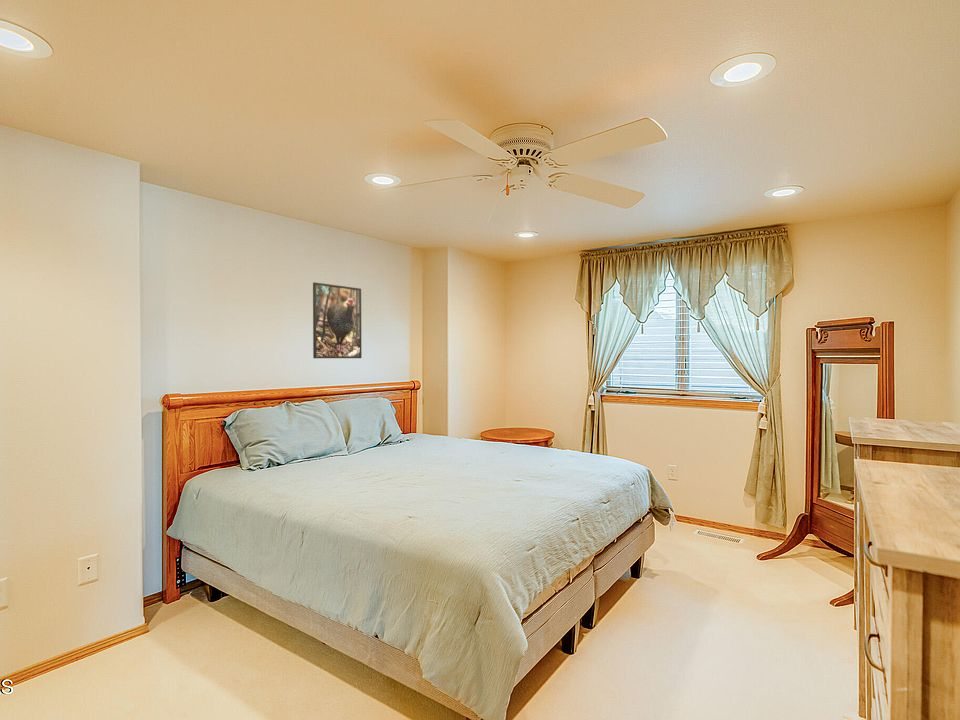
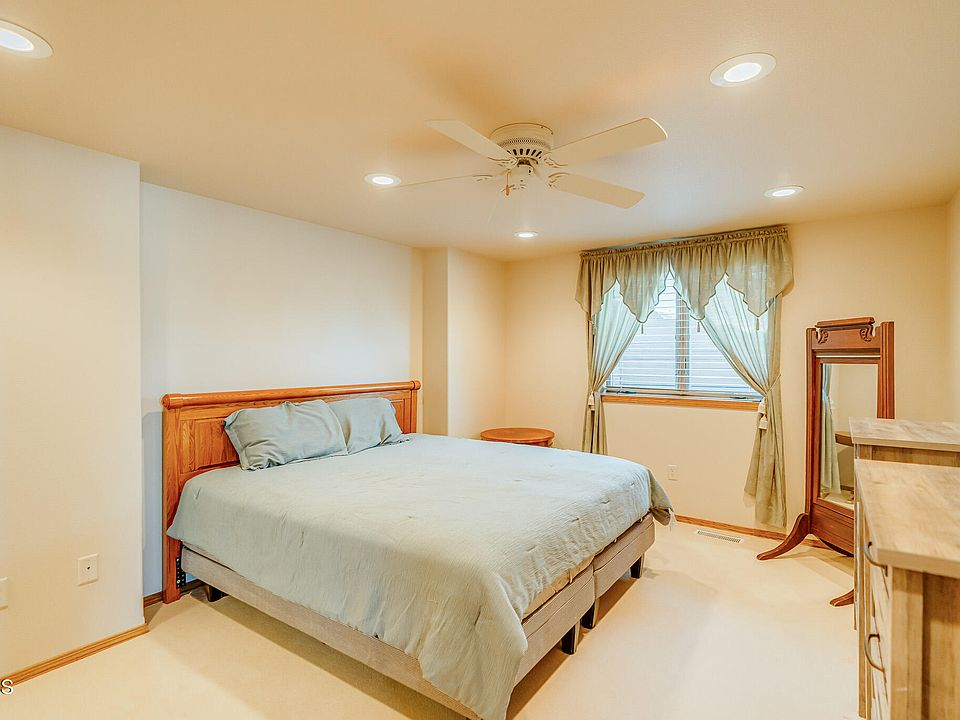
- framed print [312,281,363,359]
